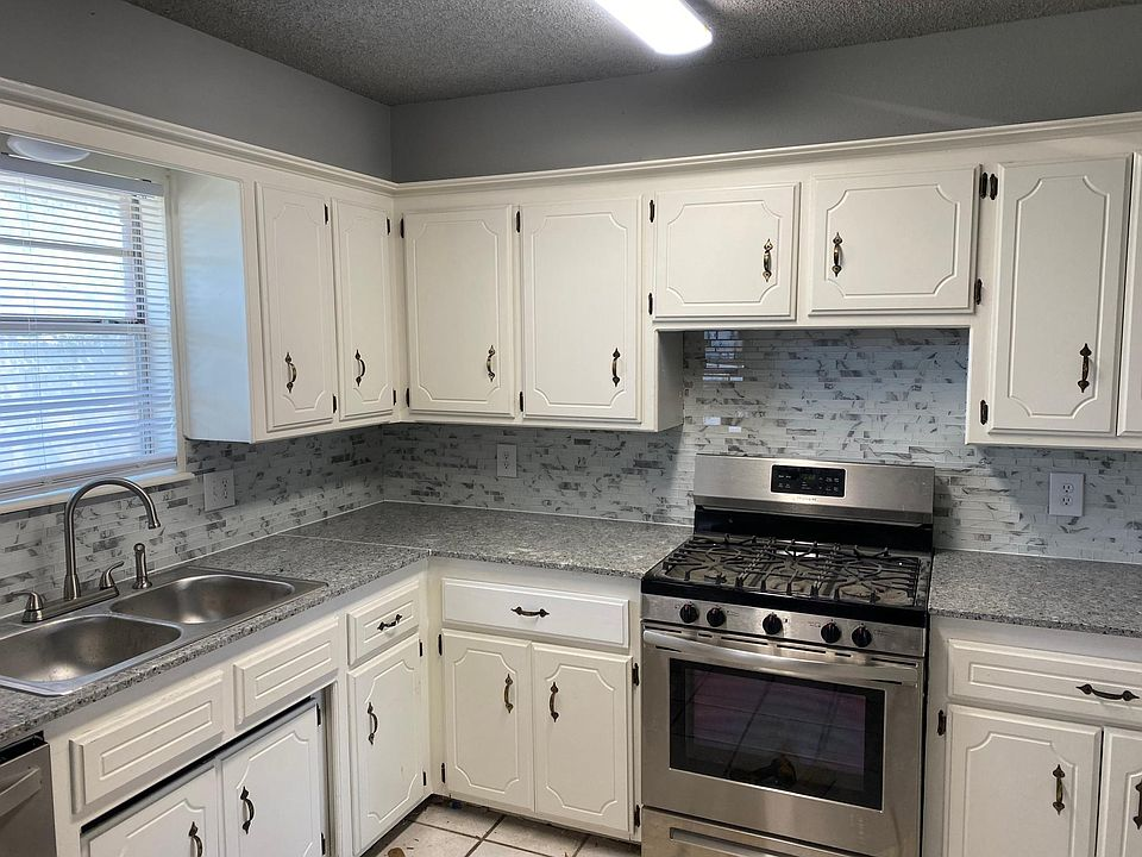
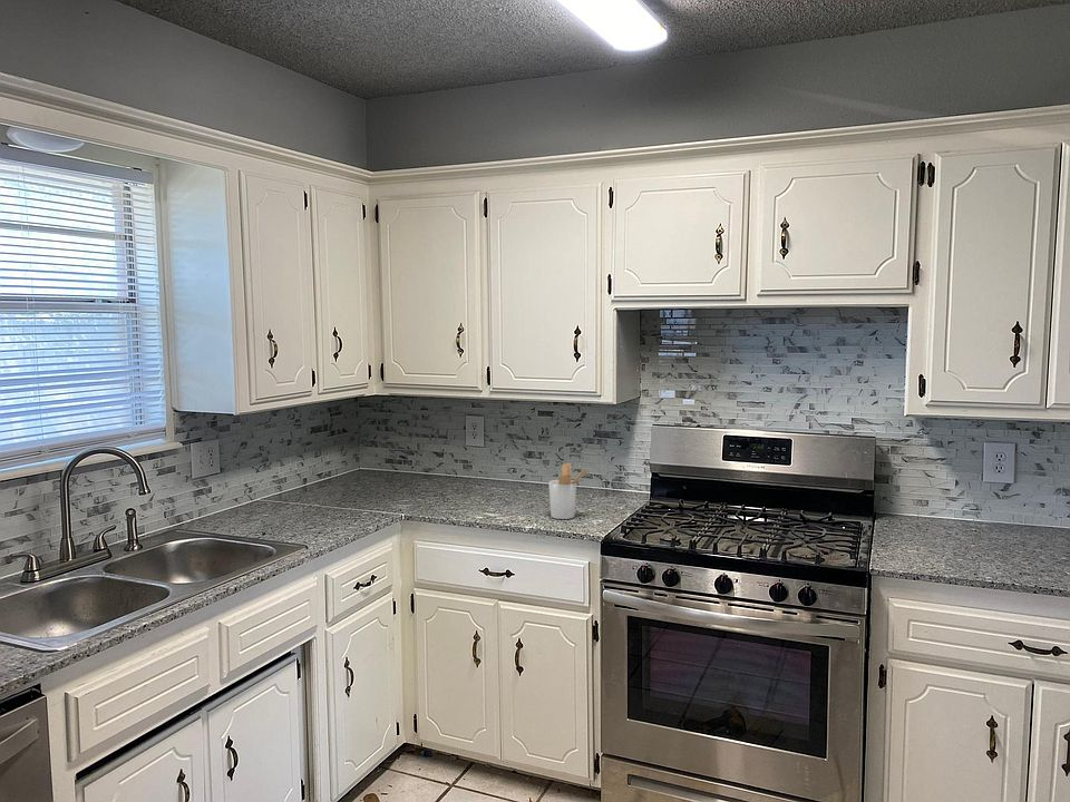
+ utensil holder [547,462,591,520]
